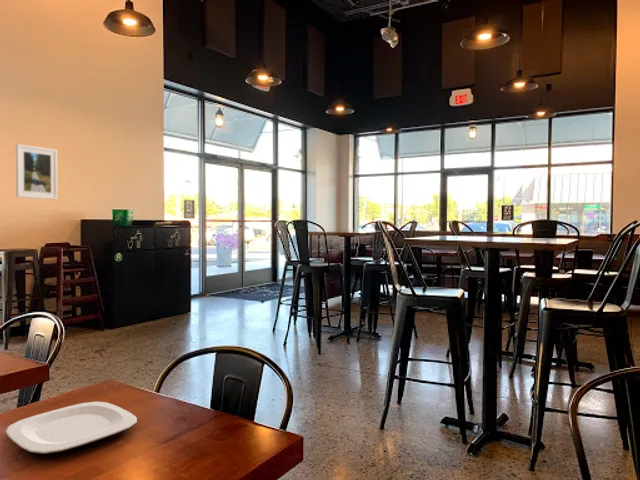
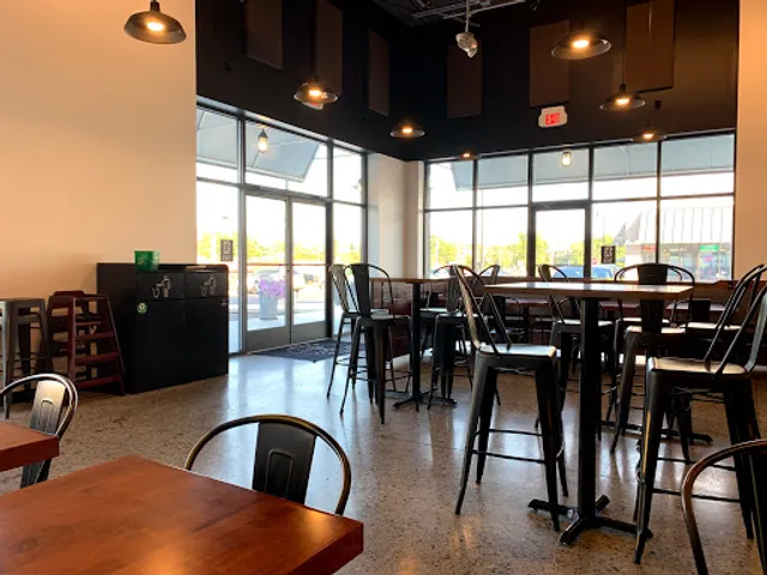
- plate [4,401,138,455]
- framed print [15,143,58,201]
